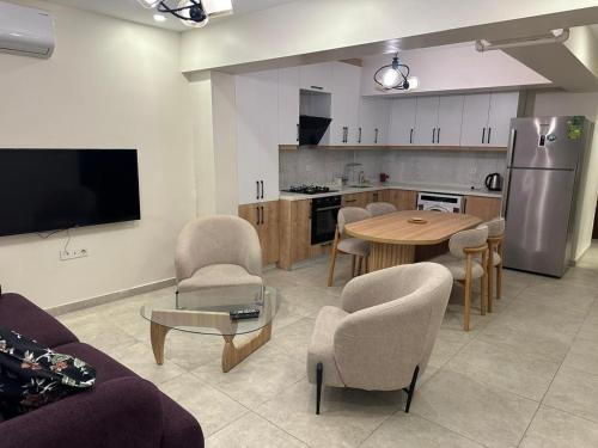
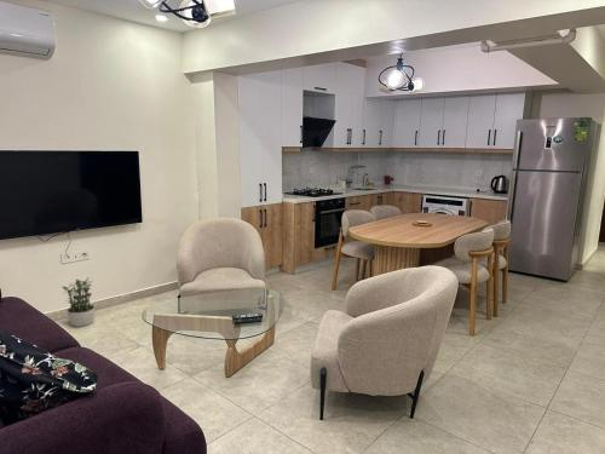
+ potted plant [60,277,96,328]
